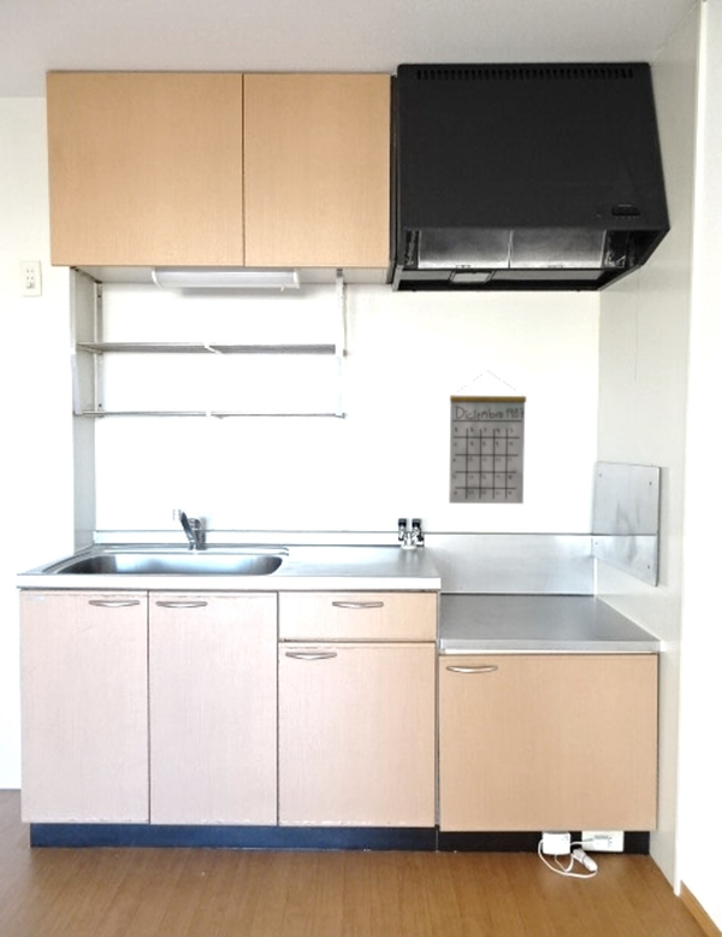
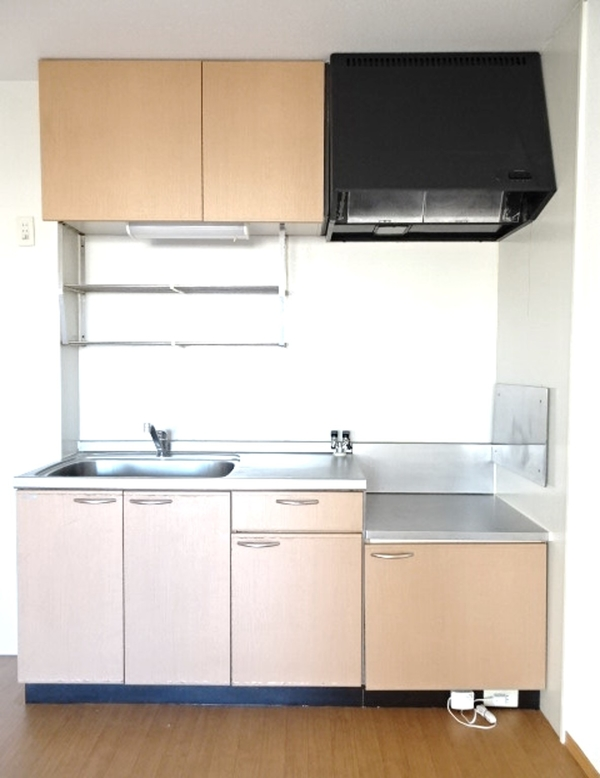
- calendar [448,371,527,505]
